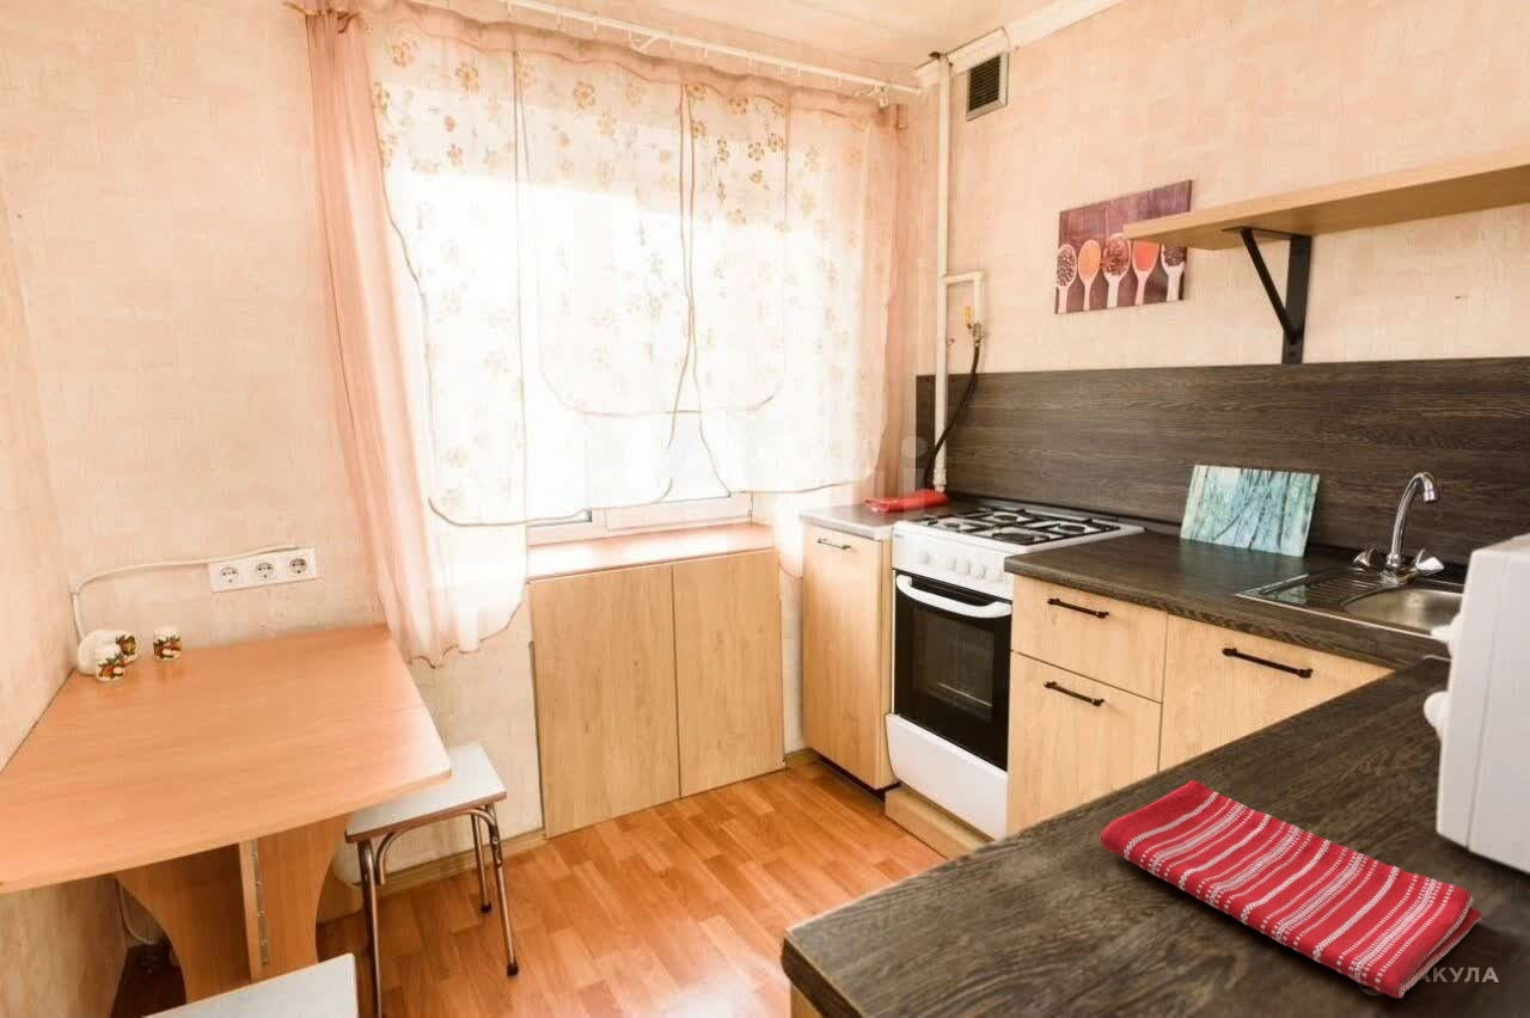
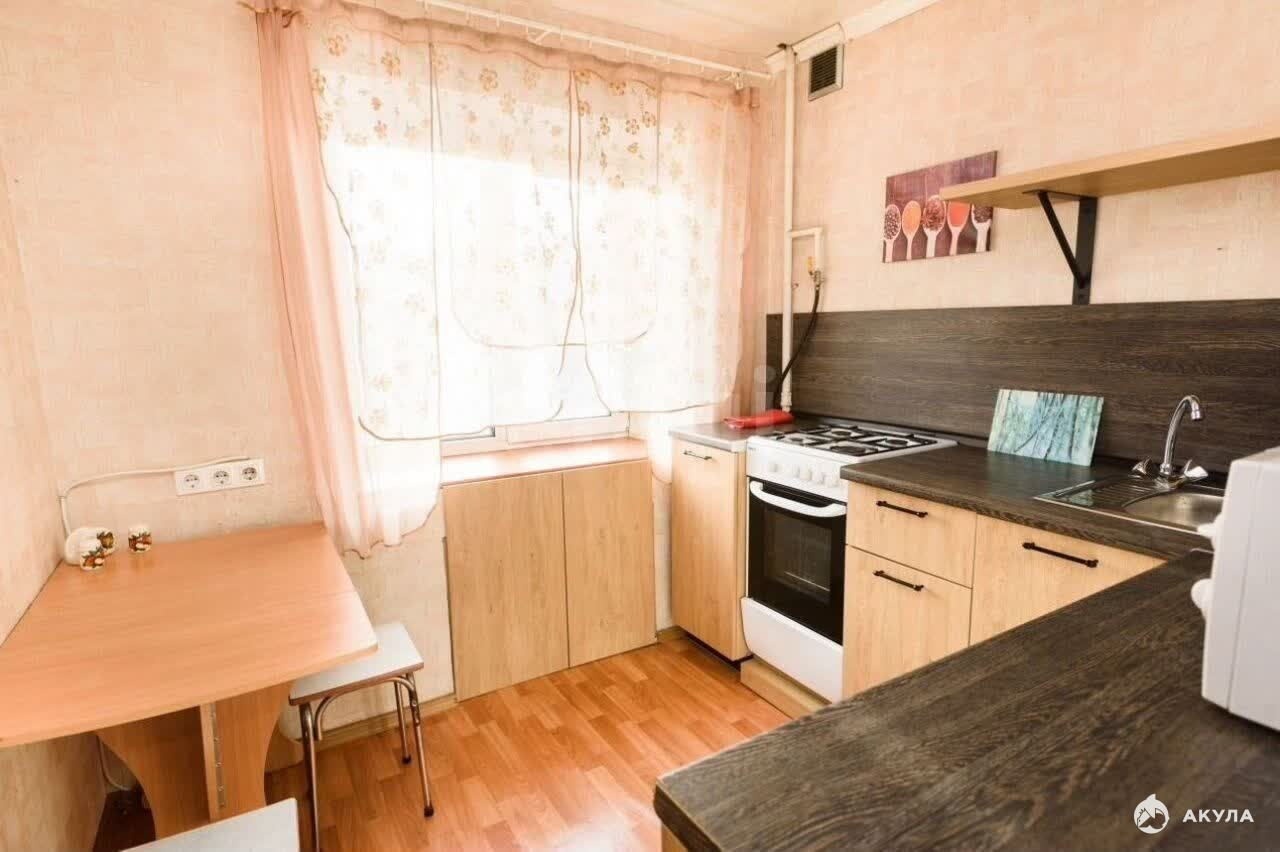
- dish towel [1100,779,1482,1000]
